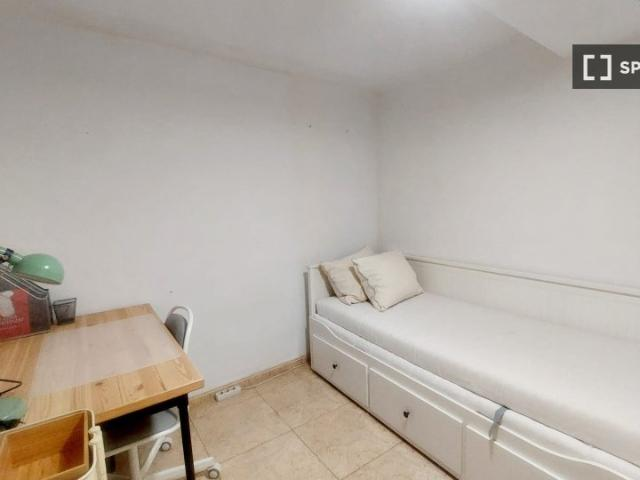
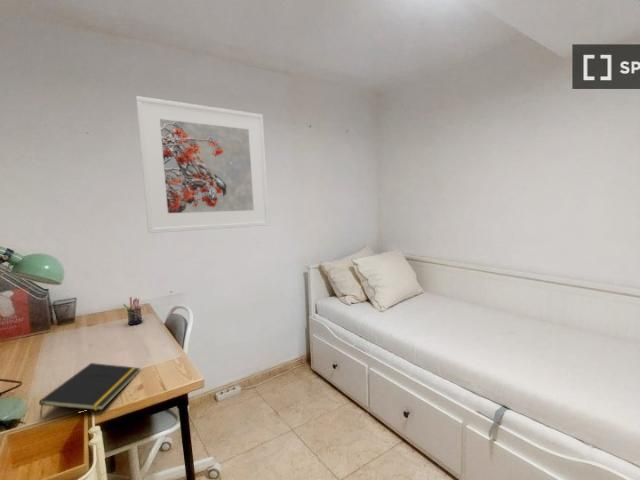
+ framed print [135,95,271,234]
+ notepad [38,362,141,419]
+ pen holder [122,296,143,326]
